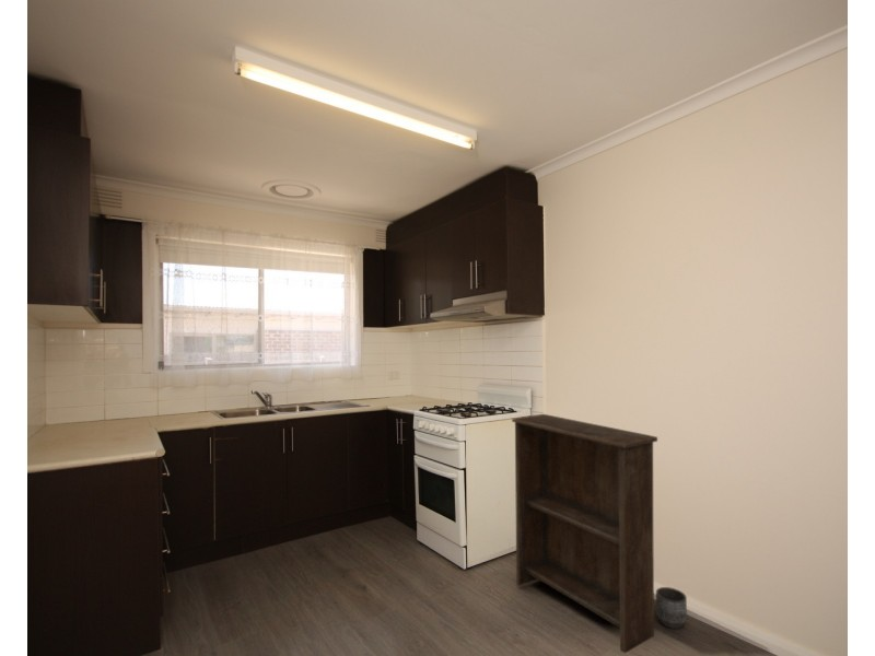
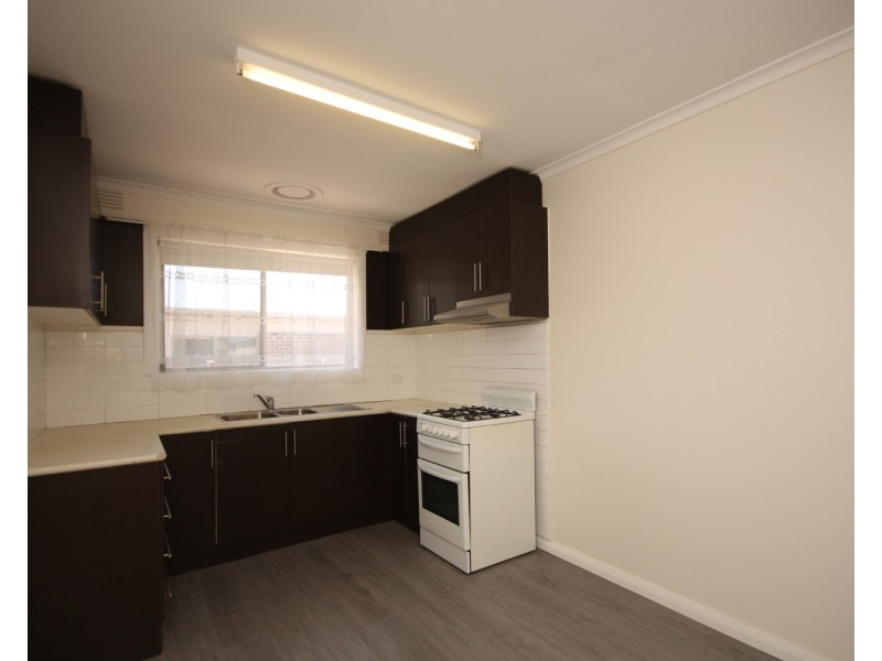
- planter [655,586,688,630]
- bookshelf [511,413,658,654]
